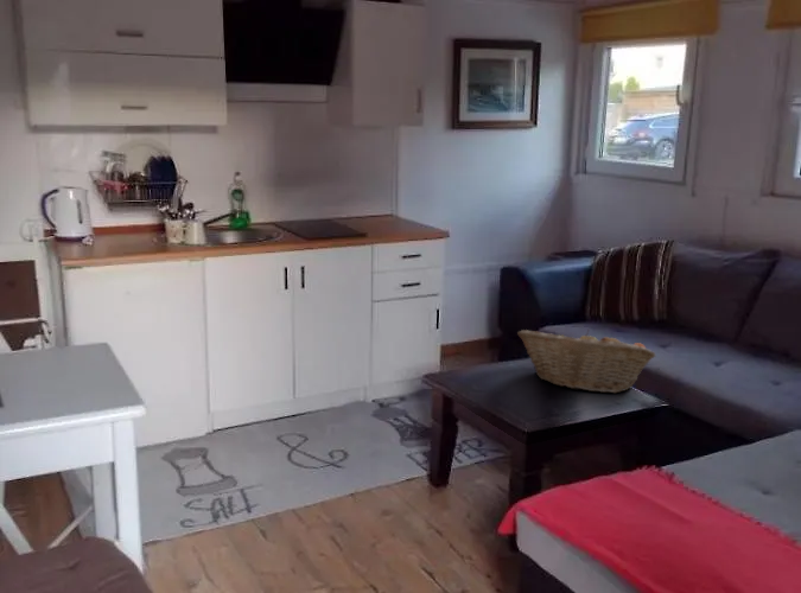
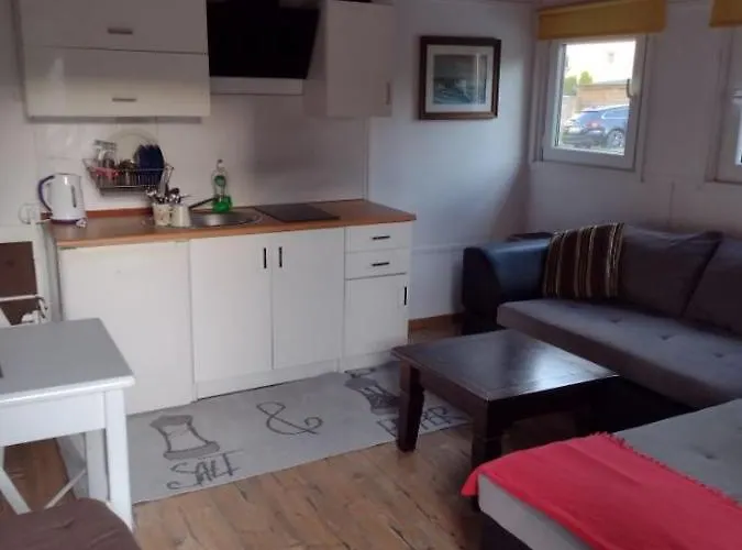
- fruit basket [516,327,656,394]
